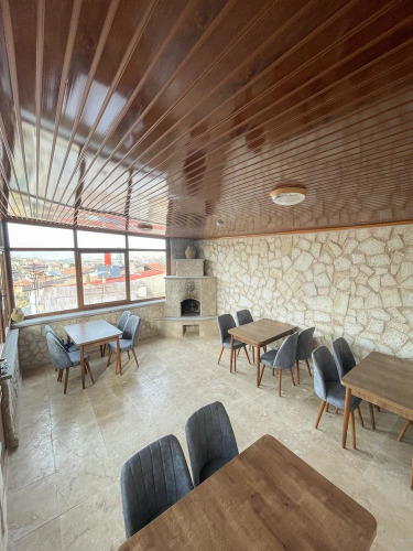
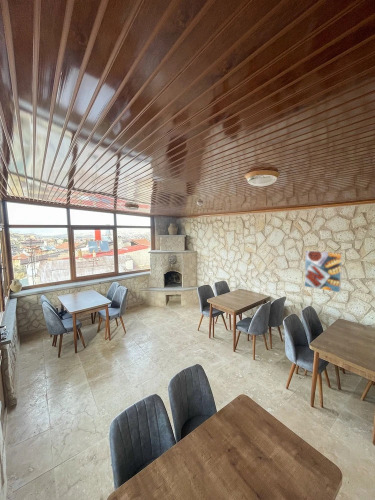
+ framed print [303,250,343,294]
